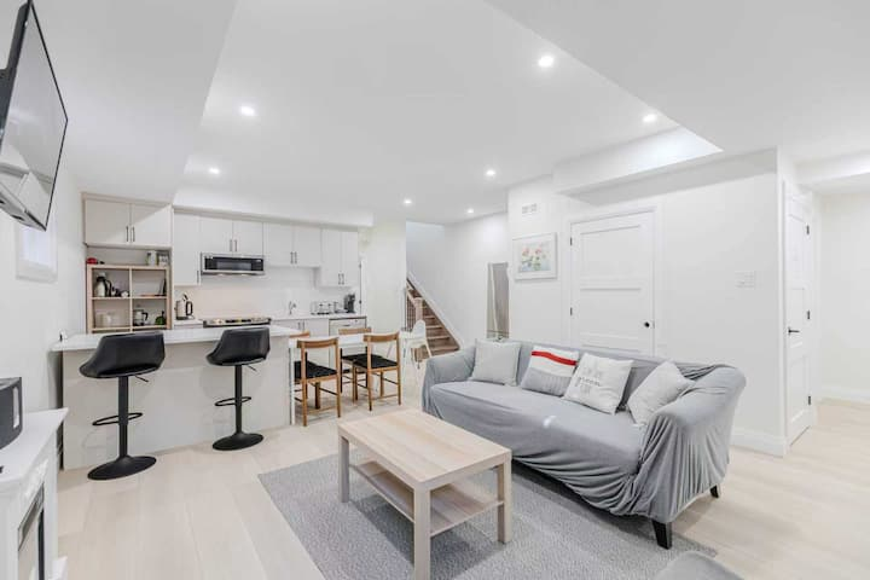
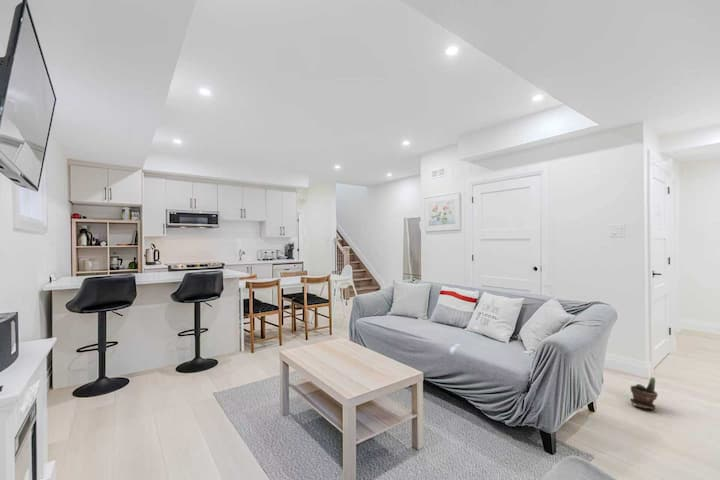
+ potted plant [629,376,659,411]
